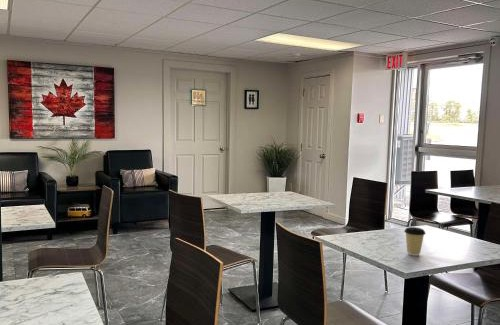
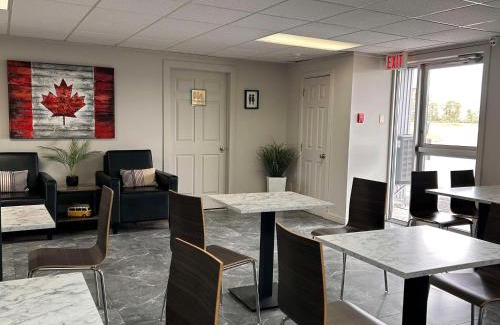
- coffee cup [403,226,427,257]
